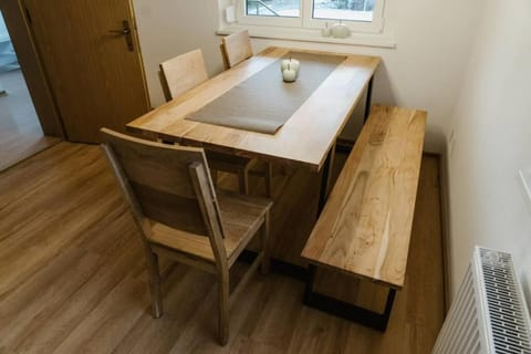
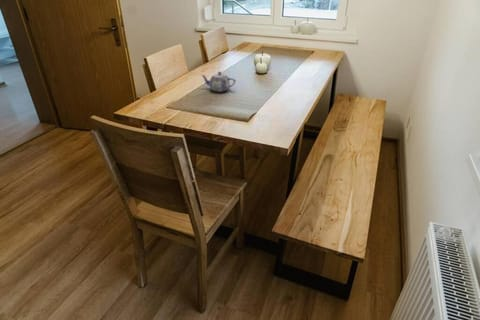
+ teapot [201,71,236,92]
